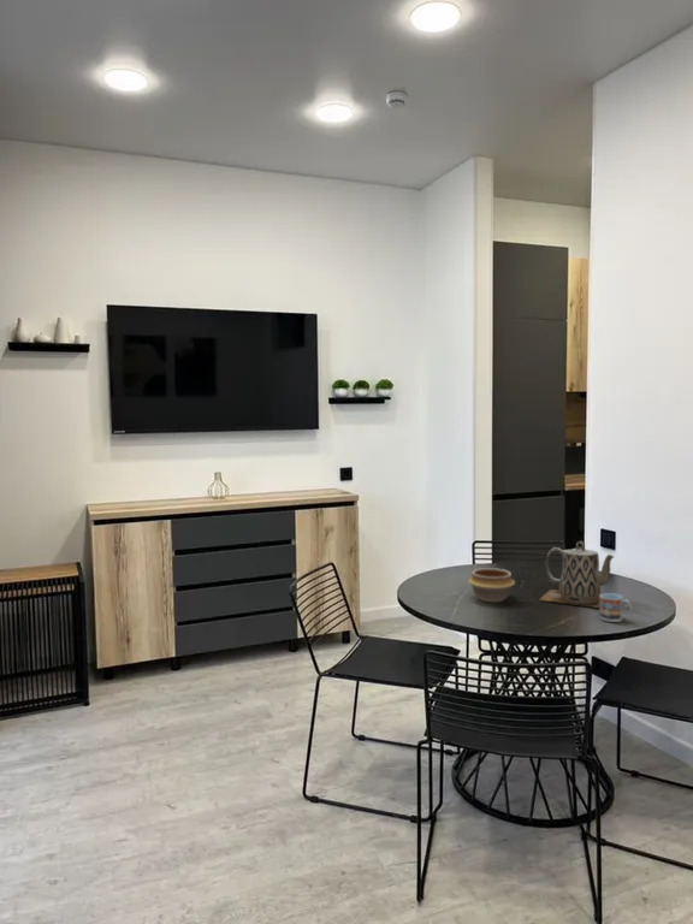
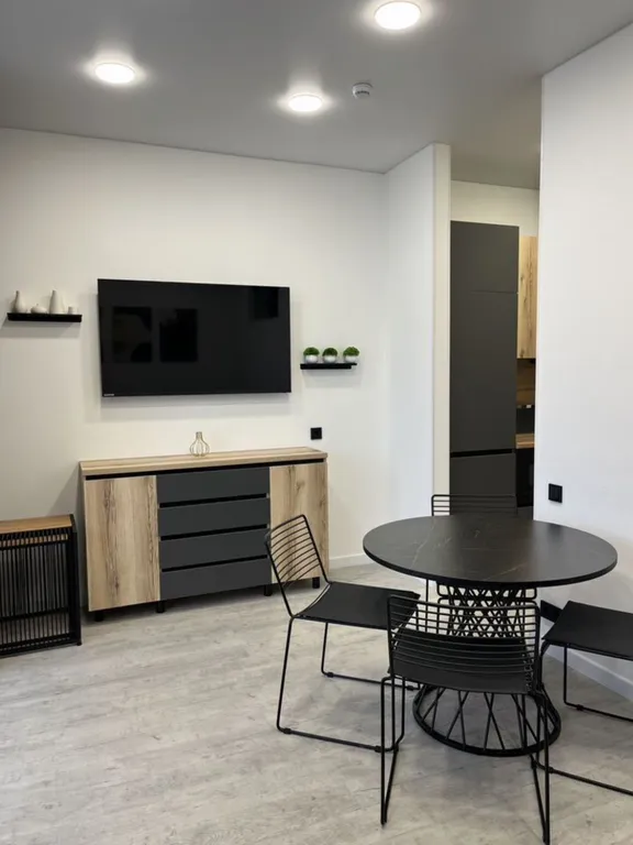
- teapot [538,540,615,609]
- bowl [467,567,516,603]
- cup [599,592,633,623]
